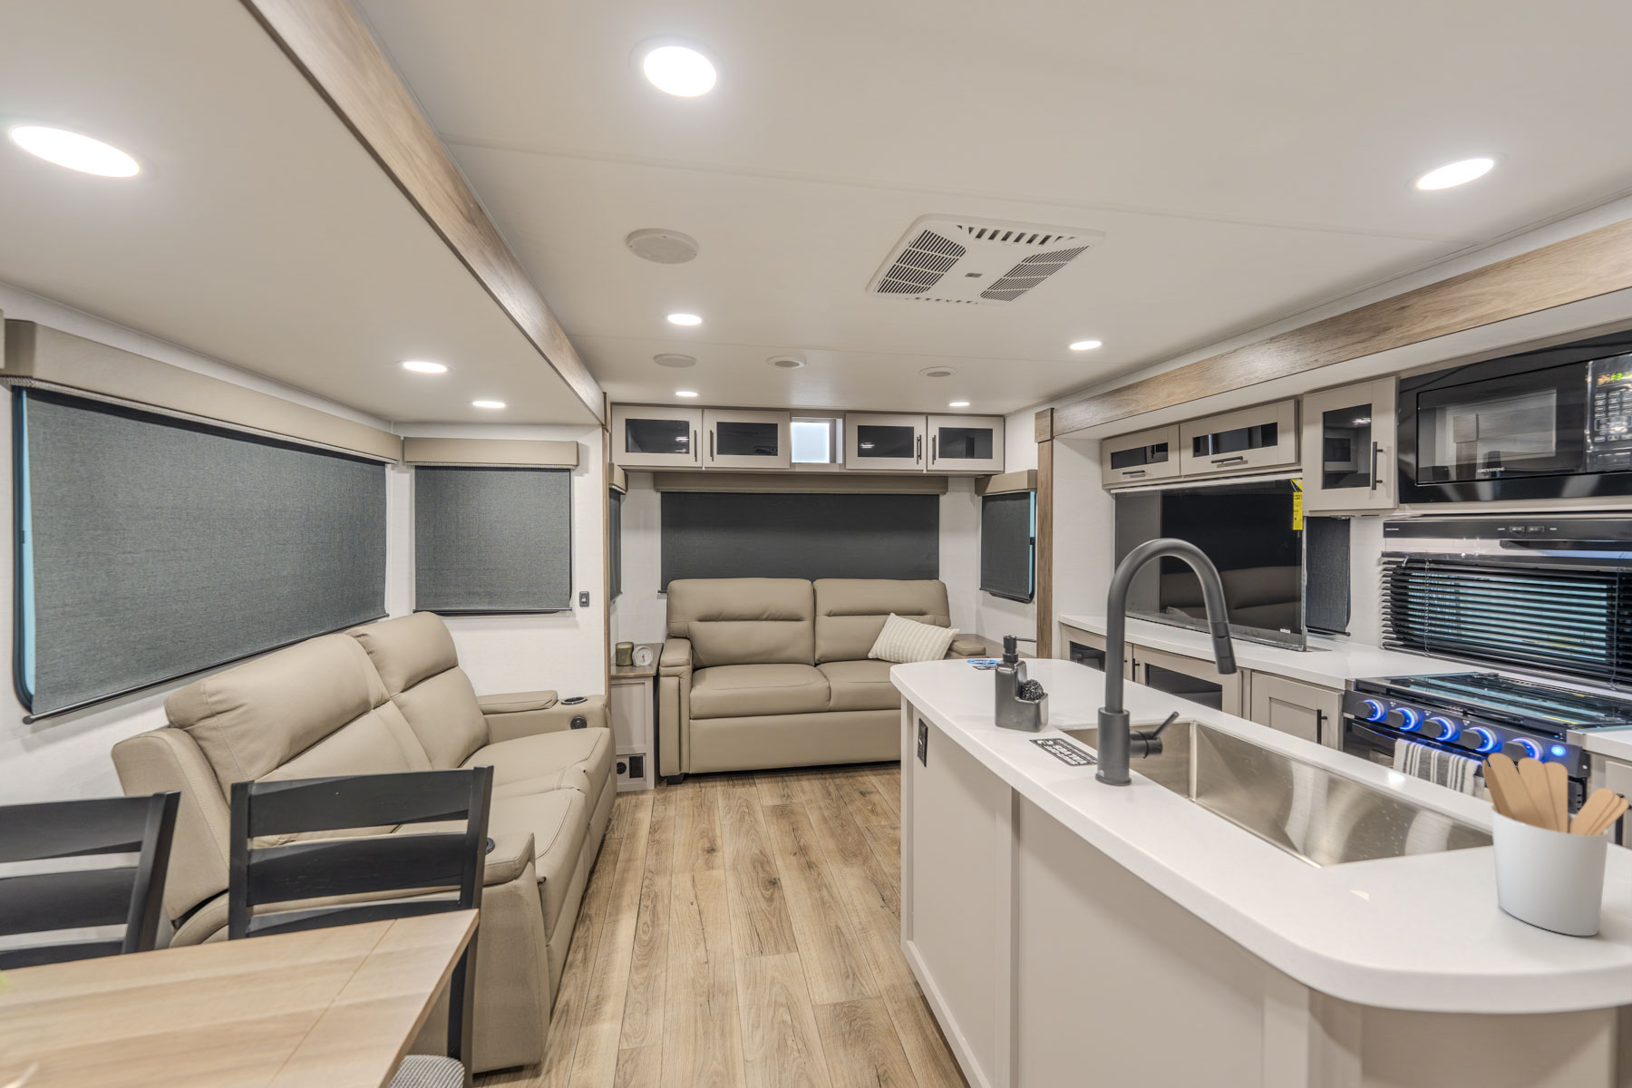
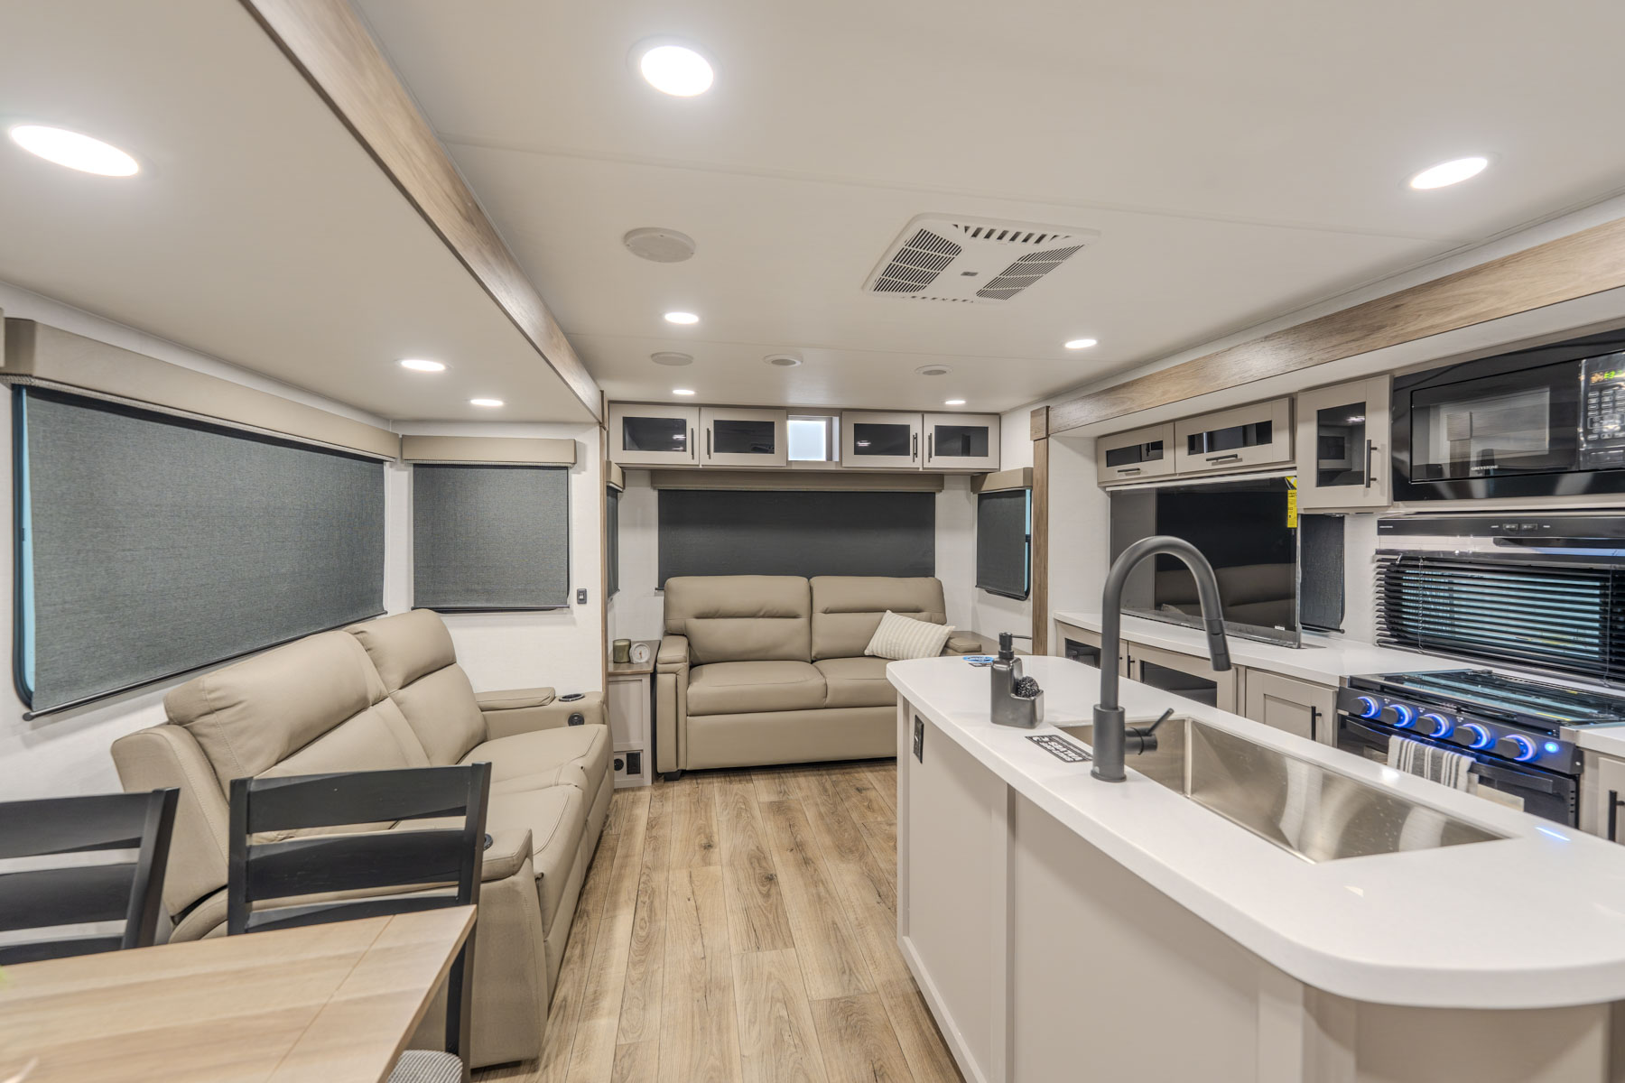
- utensil holder [1481,753,1631,936]
